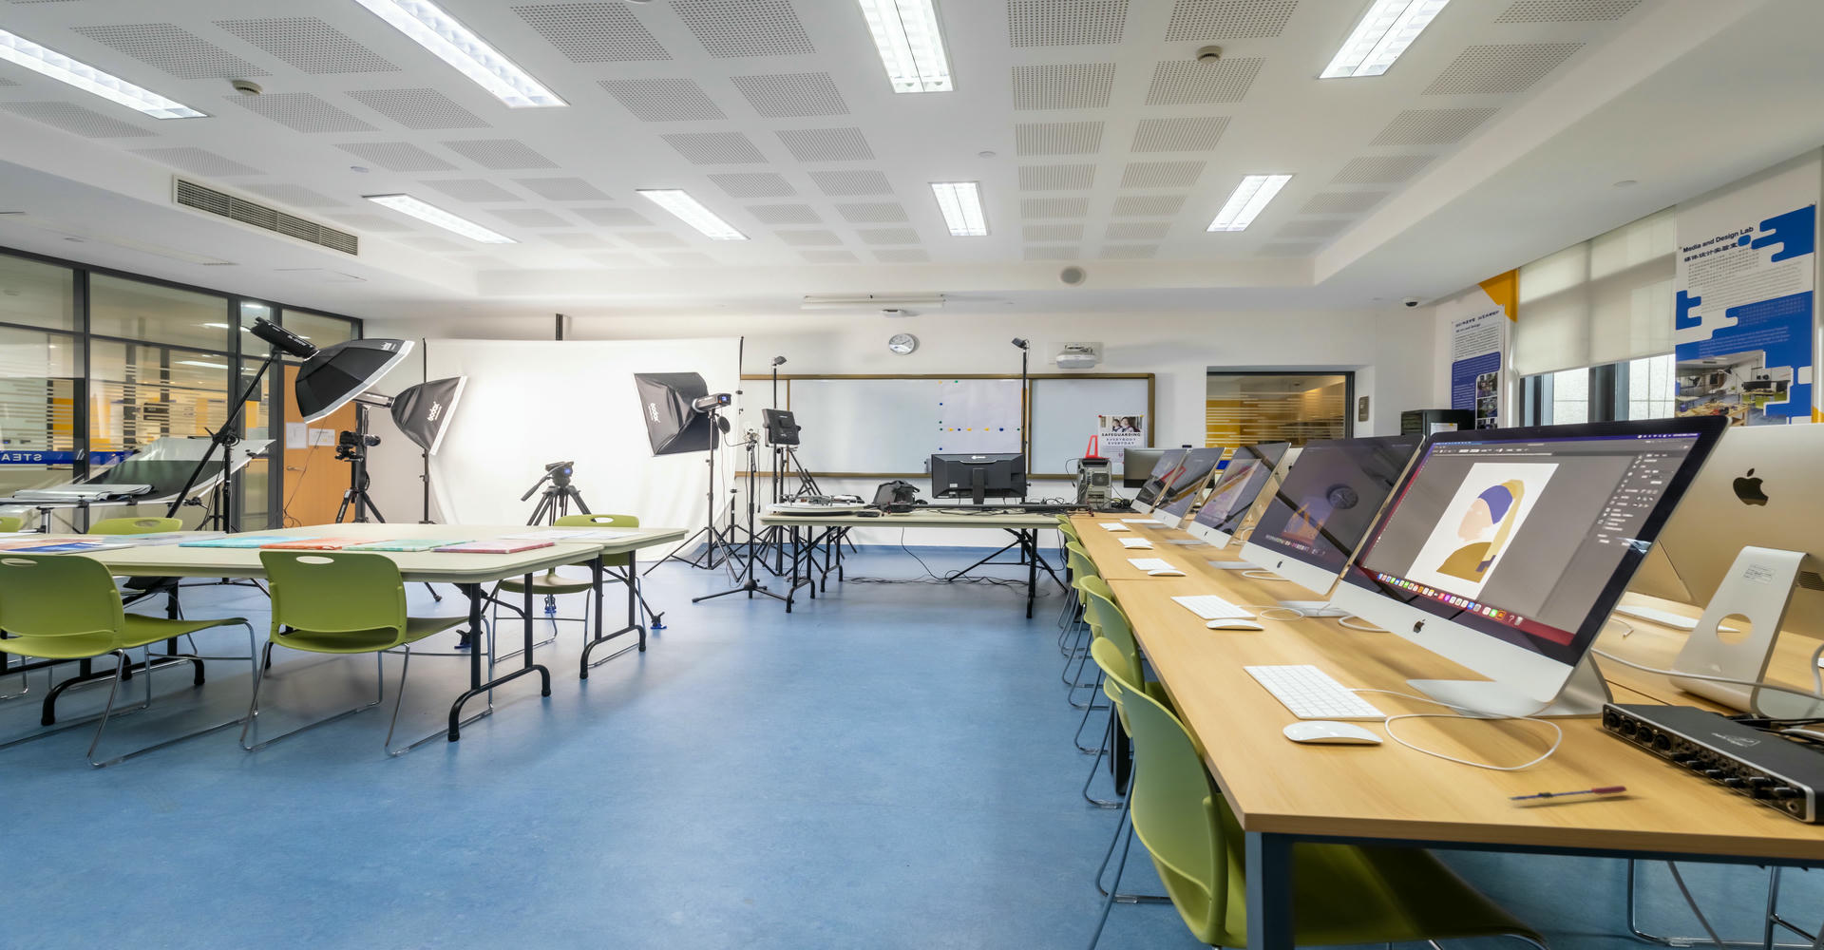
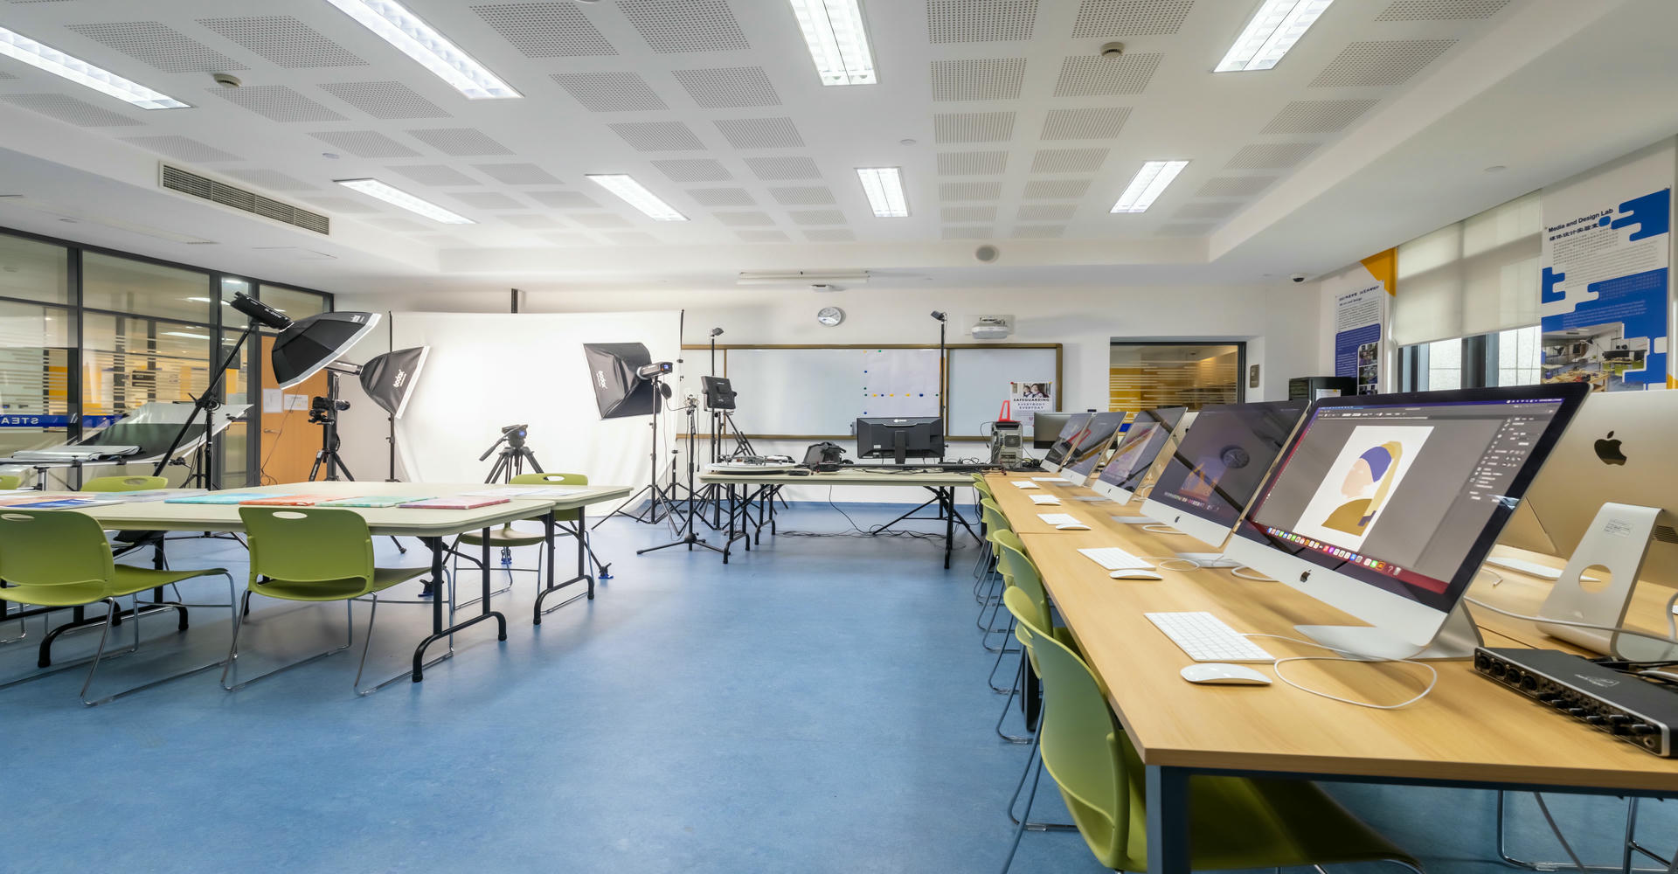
- pen [1507,785,1629,803]
